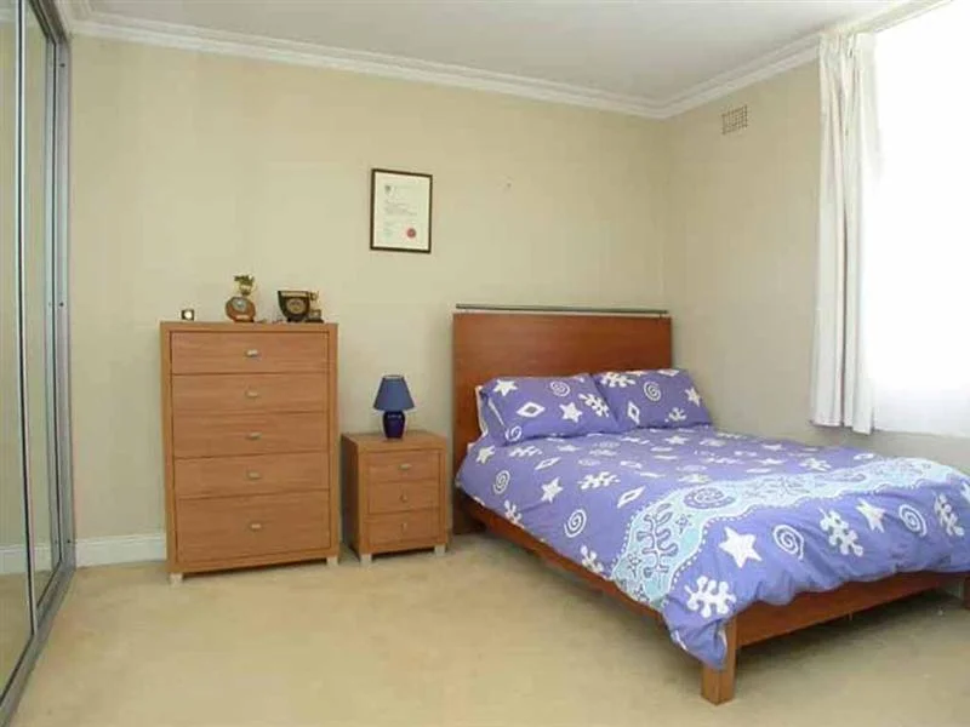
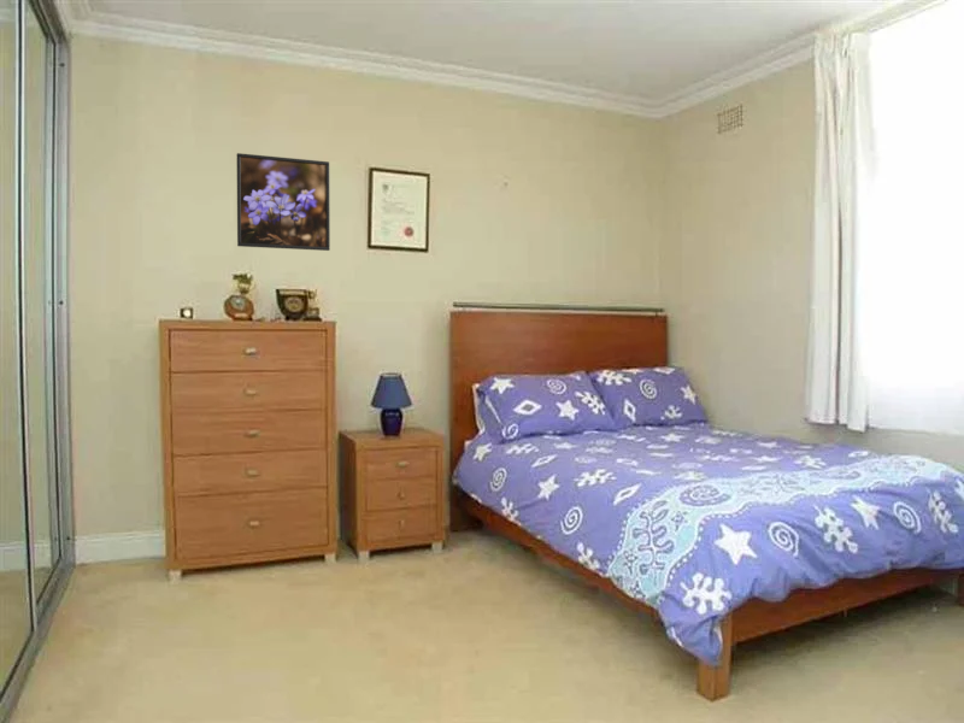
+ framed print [235,152,331,252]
